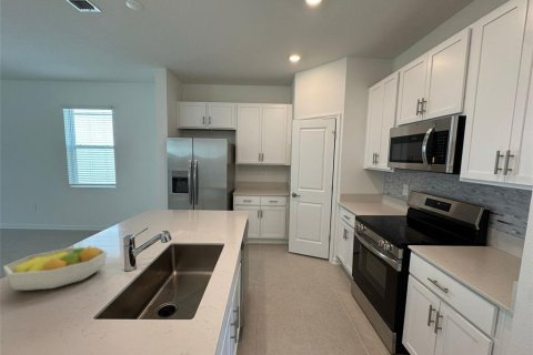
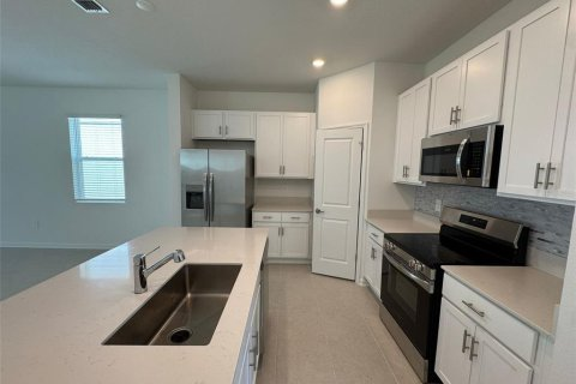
- fruit bowl [2,245,108,292]
